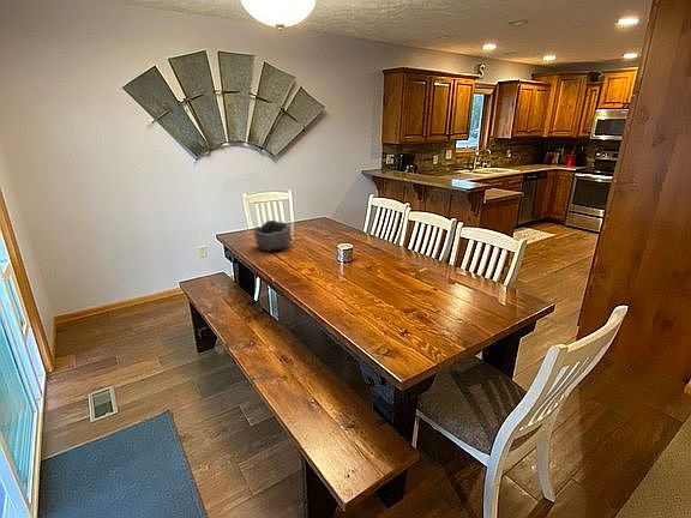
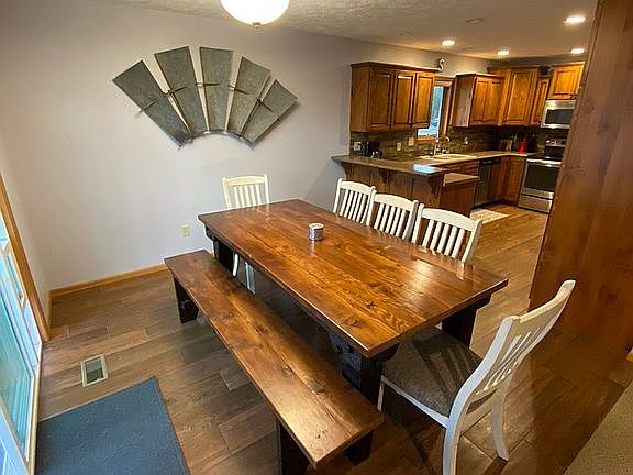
- bowl [253,219,293,252]
